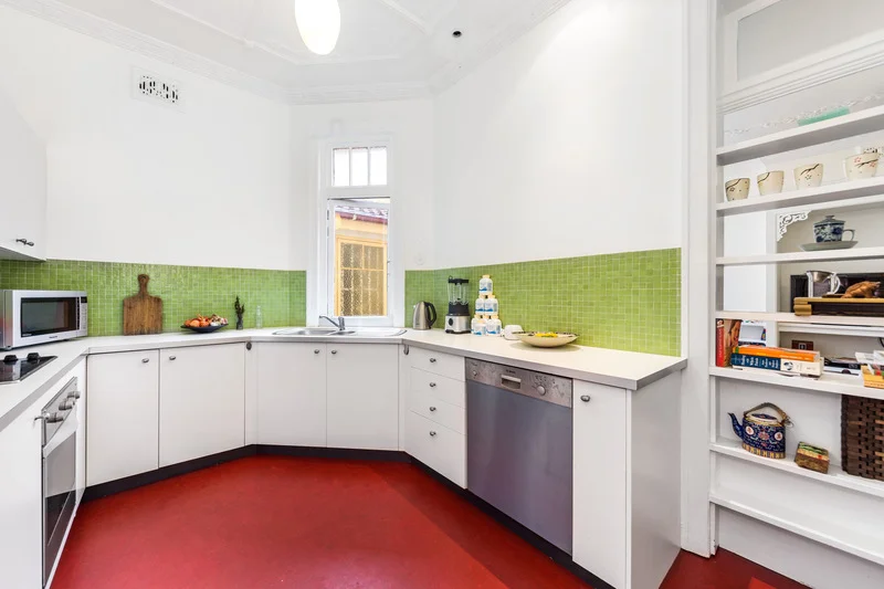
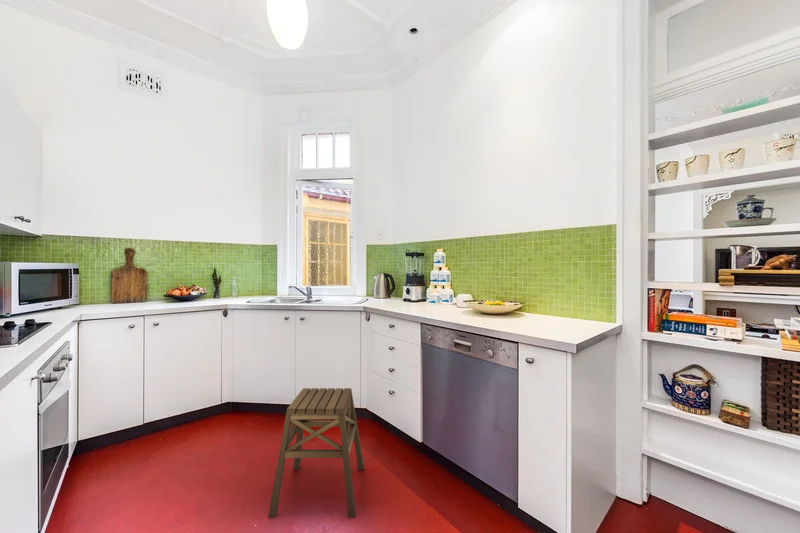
+ stool [267,387,365,518]
